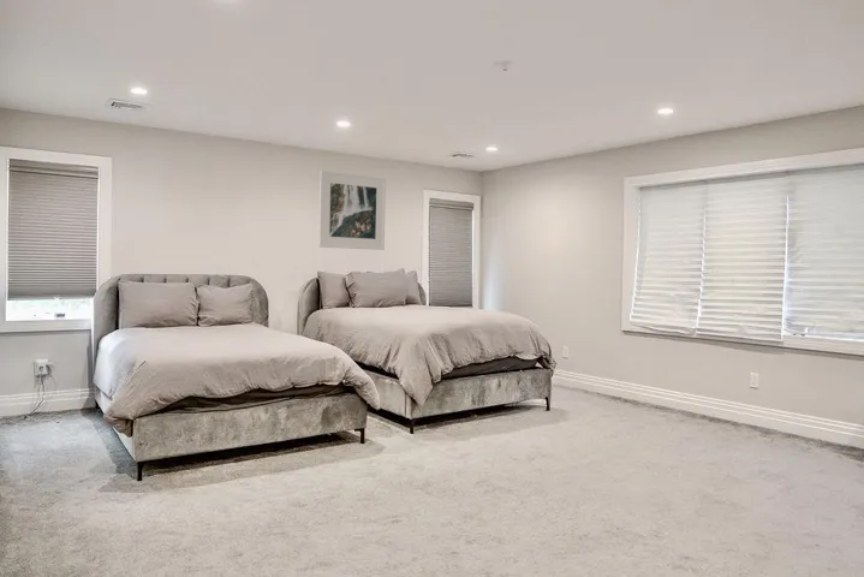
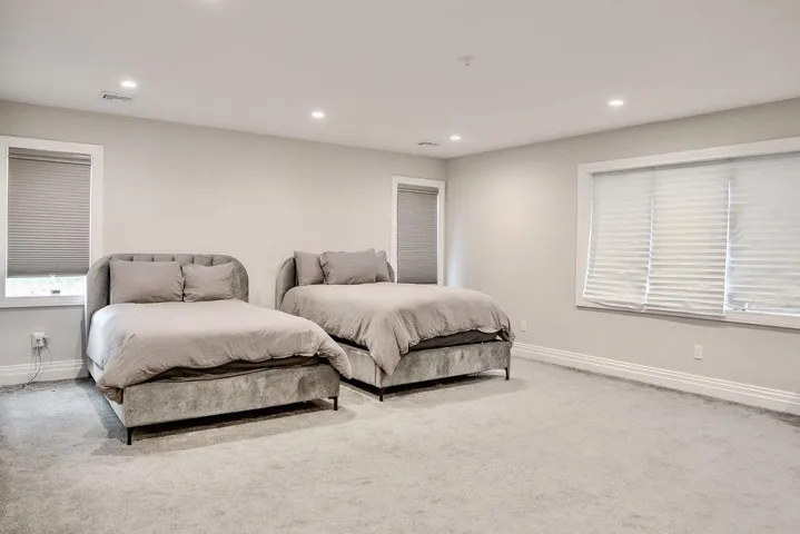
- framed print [317,169,387,251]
